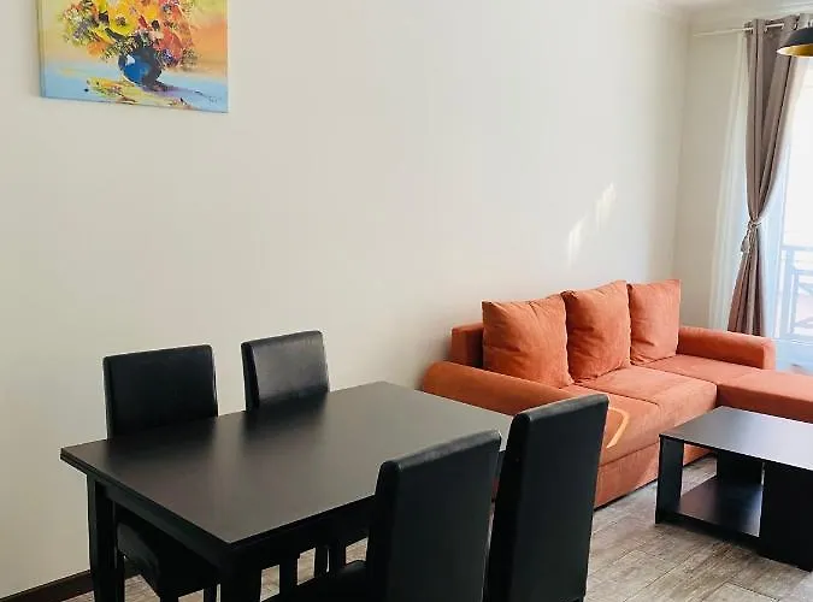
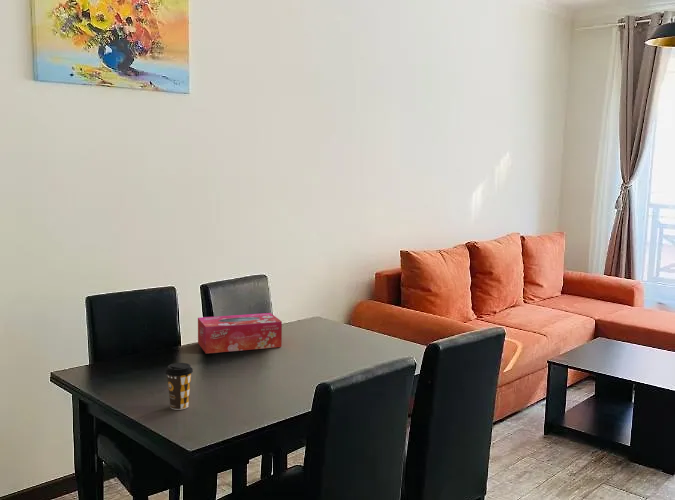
+ coffee cup [164,362,194,411]
+ tissue box [197,312,283,354]
